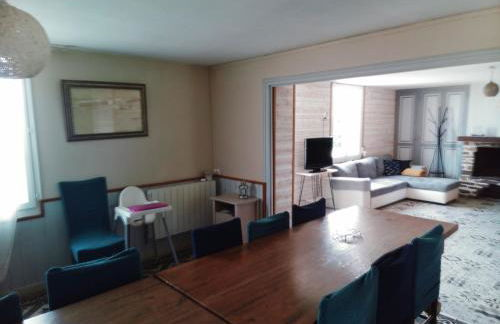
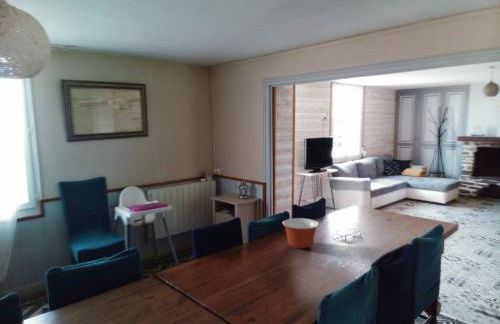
+ mixing bowl [281,217,320,250]
